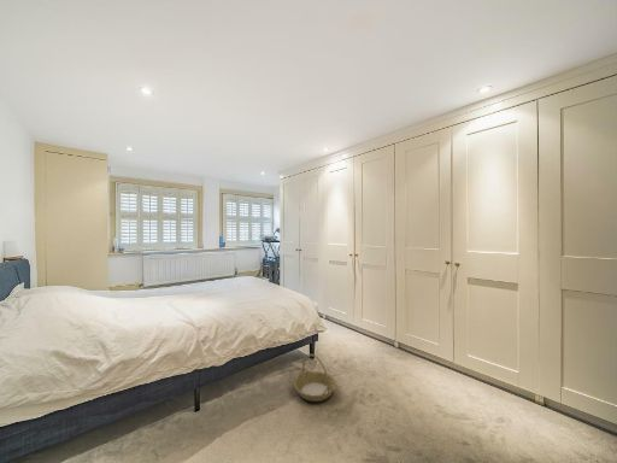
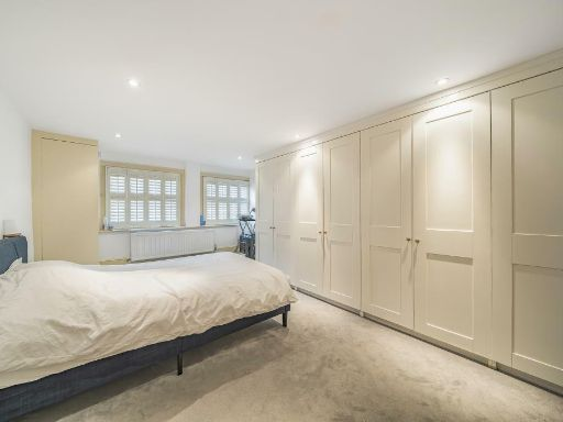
- basket [293,353,337,403]
